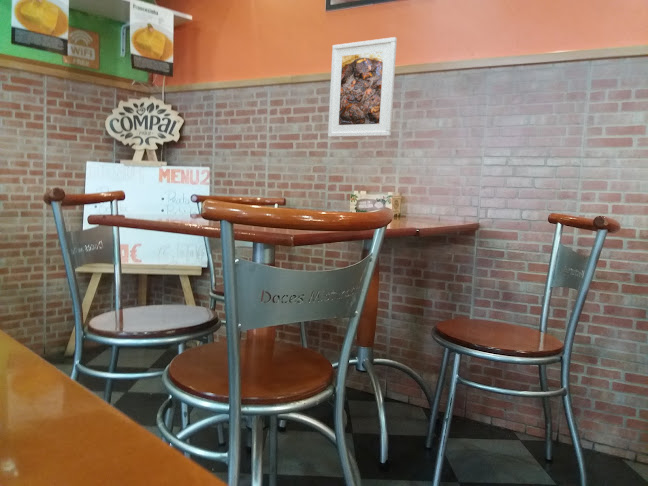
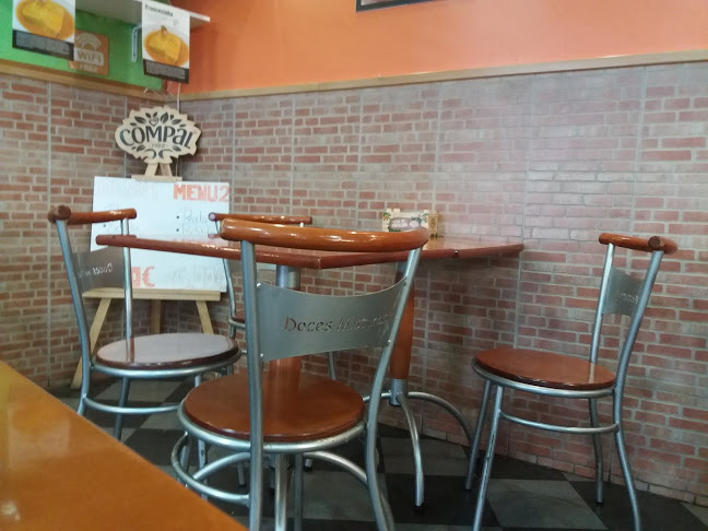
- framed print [327,36,398,138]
